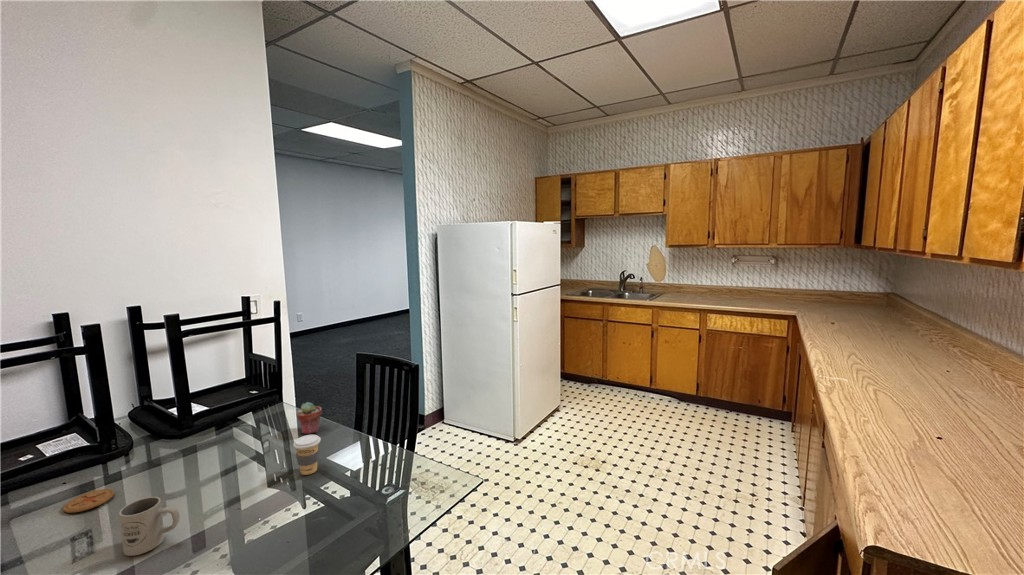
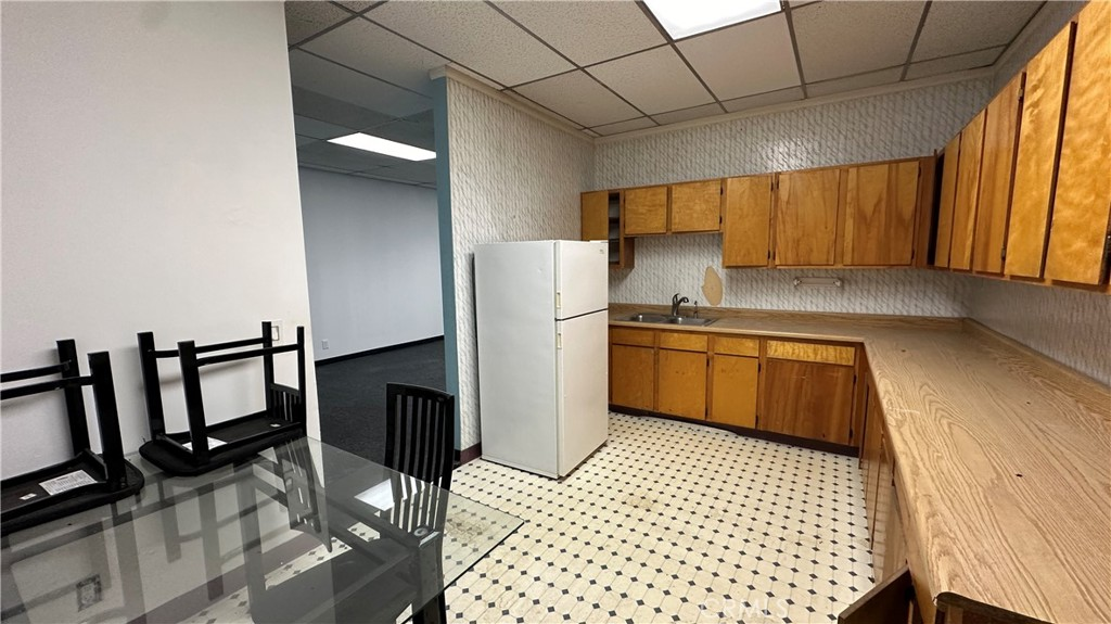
- mug [118,496,181,557]
- coffee cup [292,434,322,476]
- potted succulent [295,401,323,435]
- coaster [62,488,115,514]
